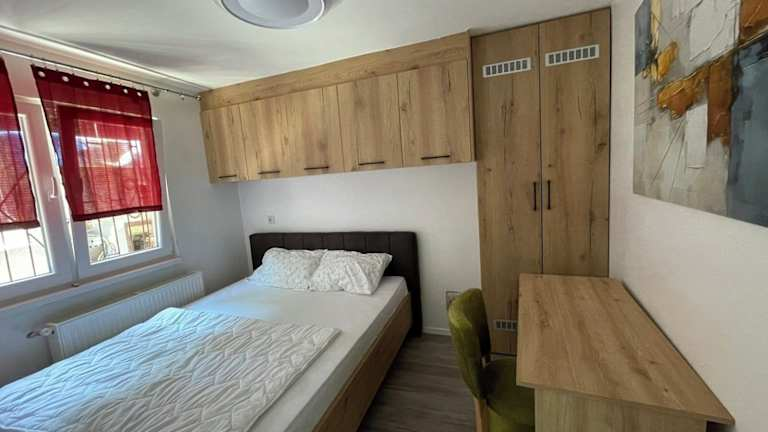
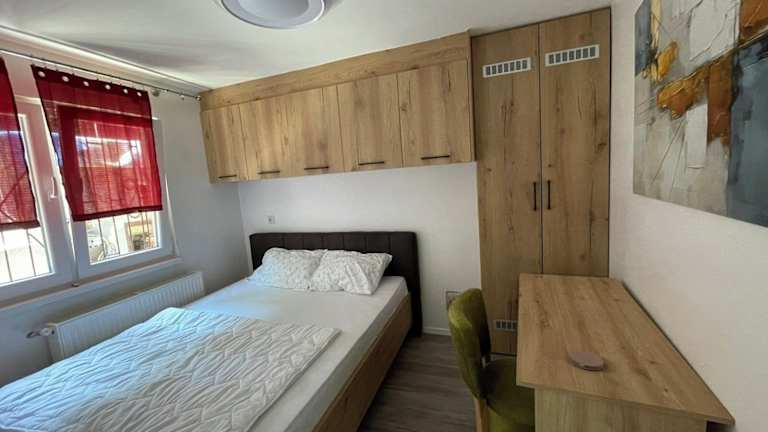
+ coaster [569,350,605,371]
